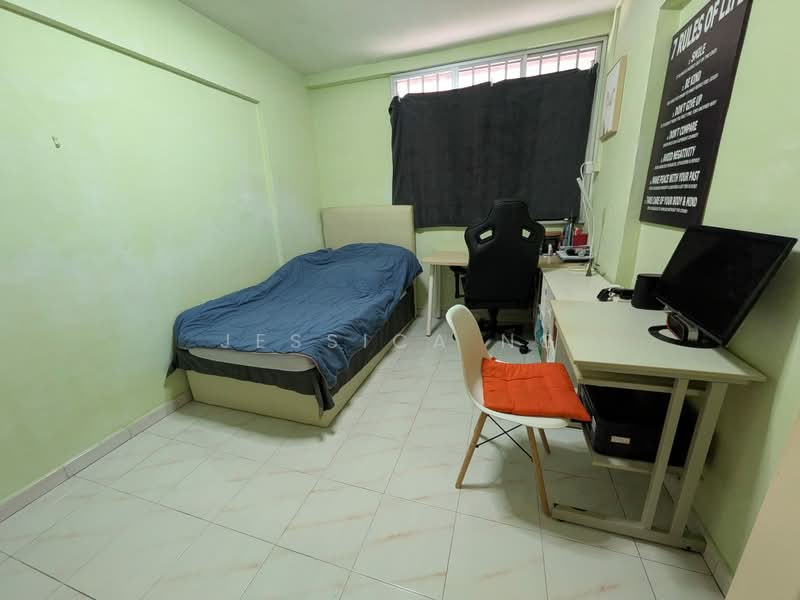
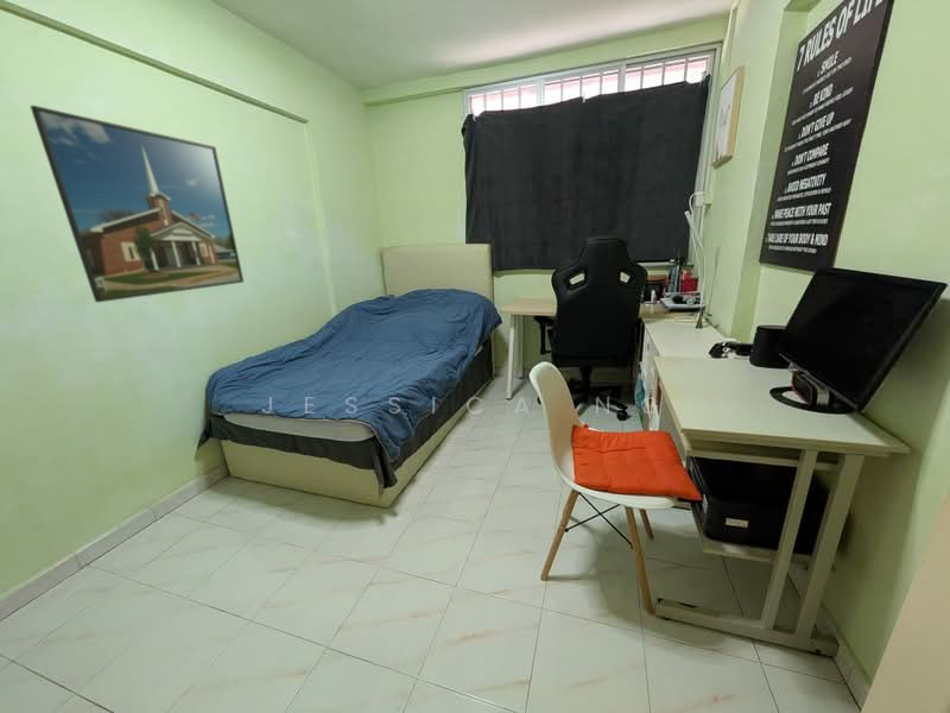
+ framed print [28,105,245,303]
